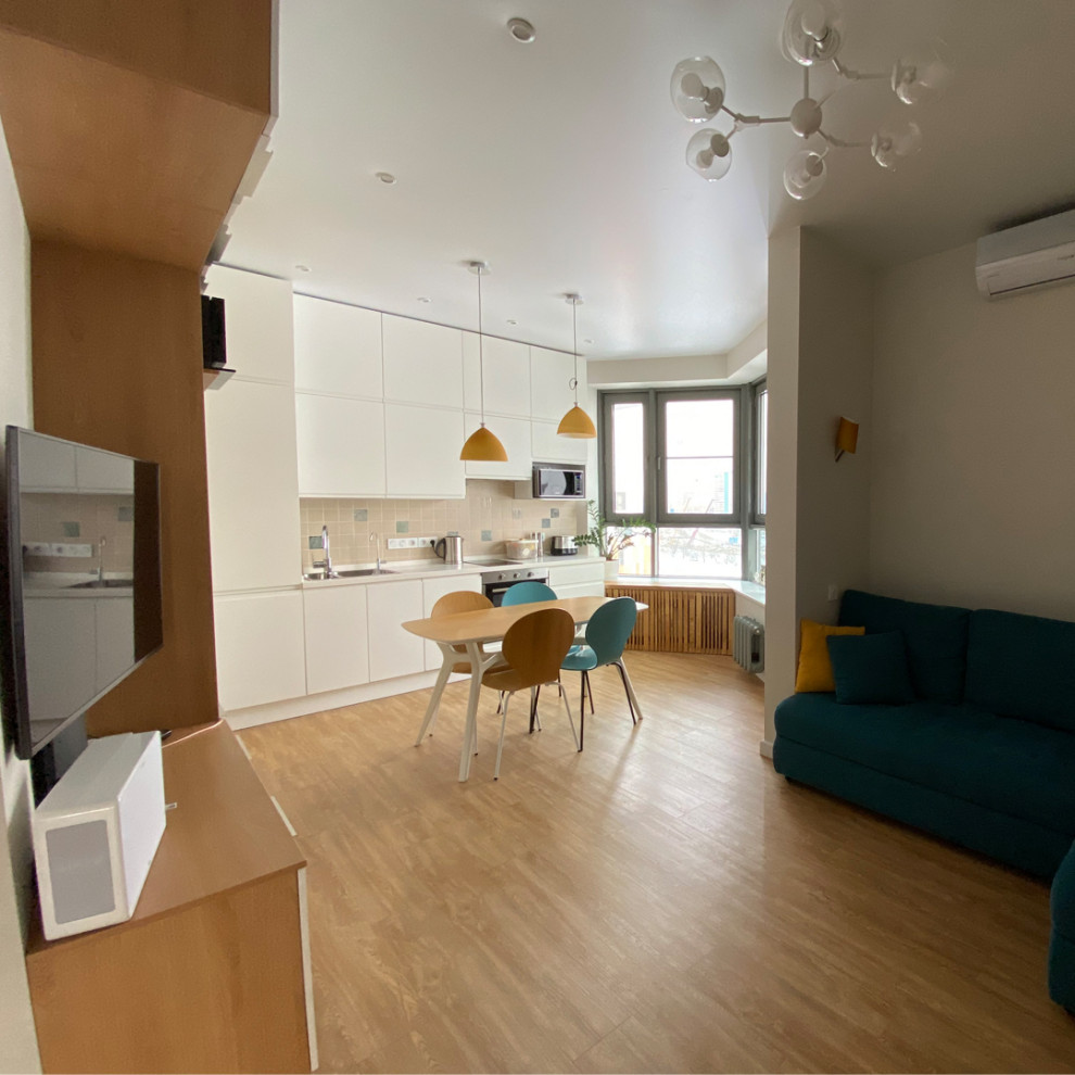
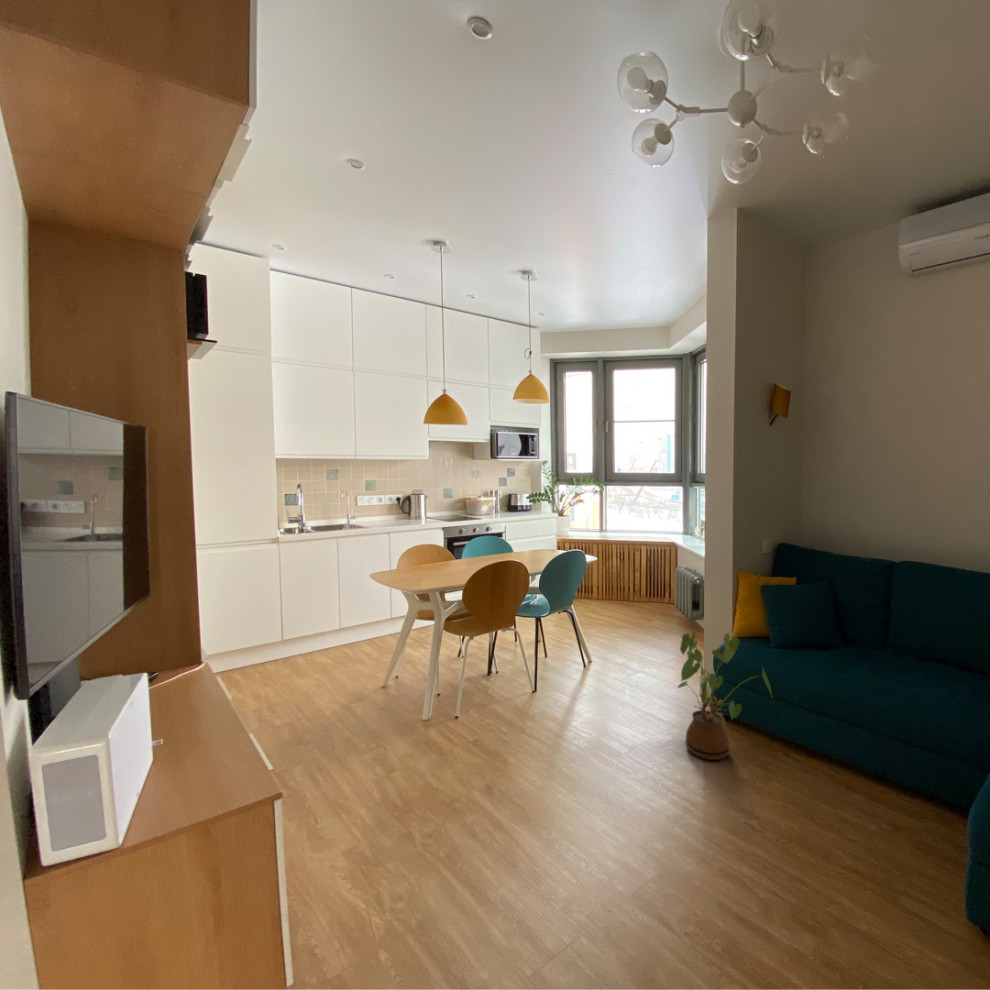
+ house plant [676,631,773,761]
